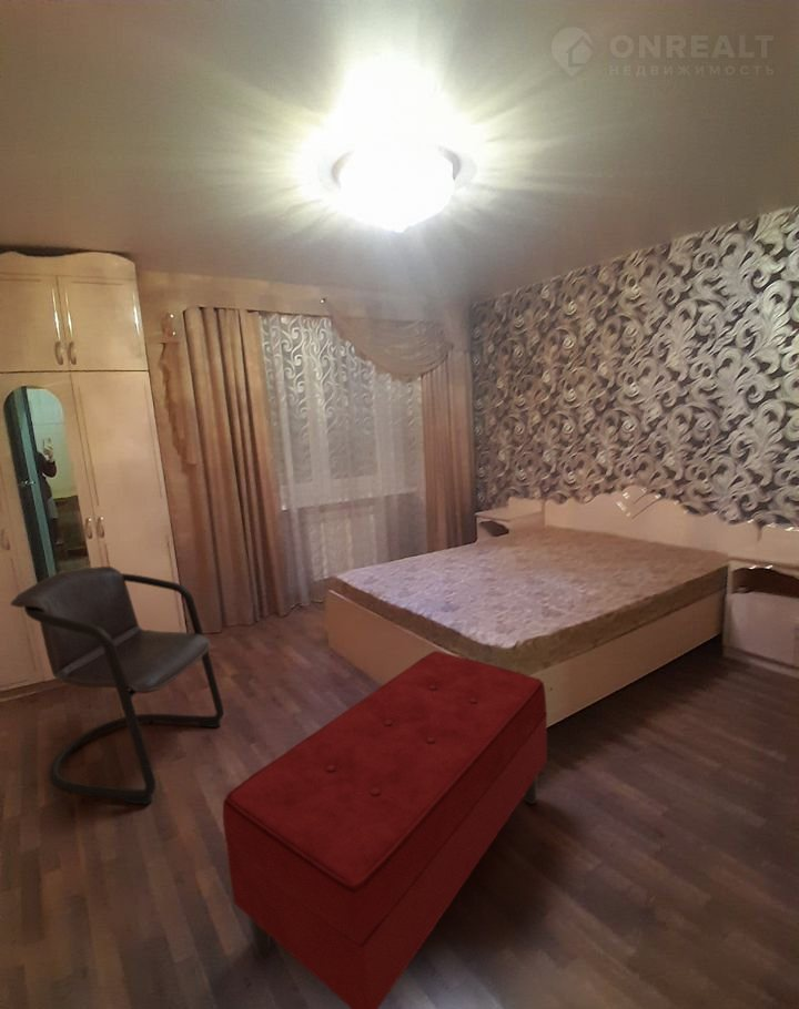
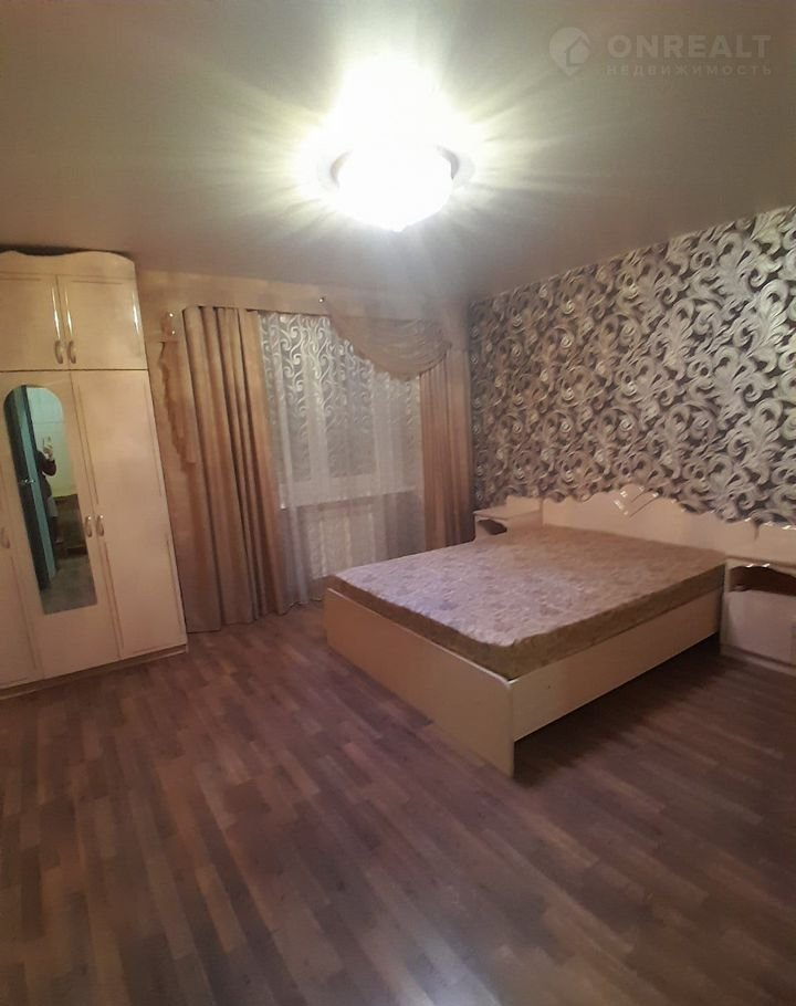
- chair [9,565,225,806]
- bench [222,650,548,1009]
